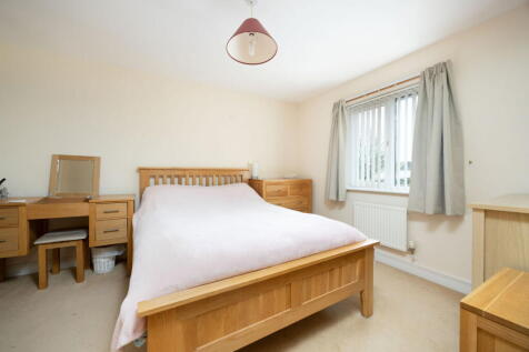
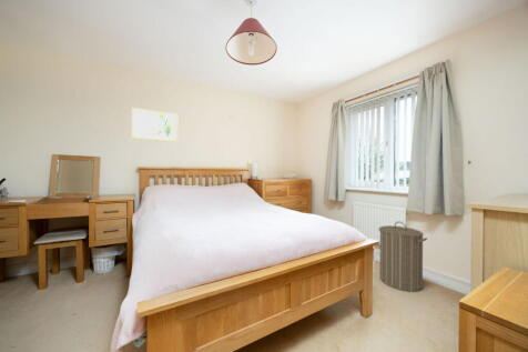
+ laundry hamper [378,221,428,293]
+ wall art [131,107,179,143]
